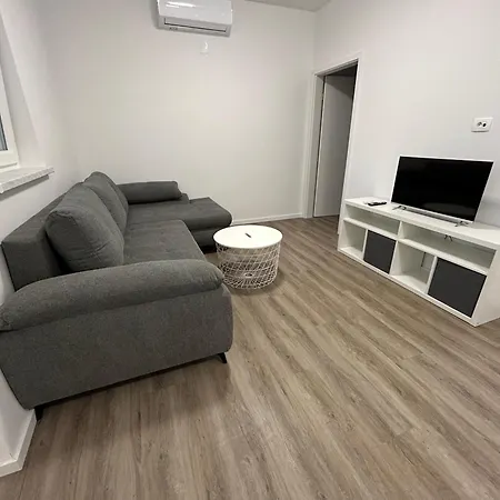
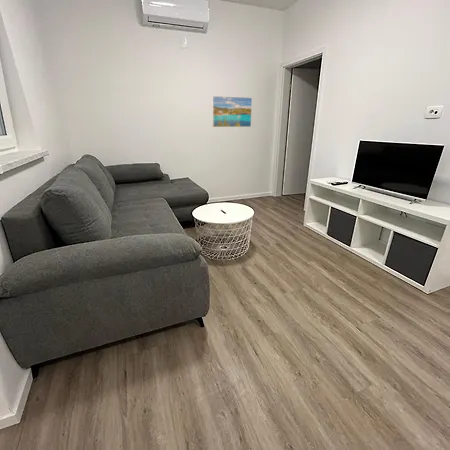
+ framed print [211,95,253,128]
